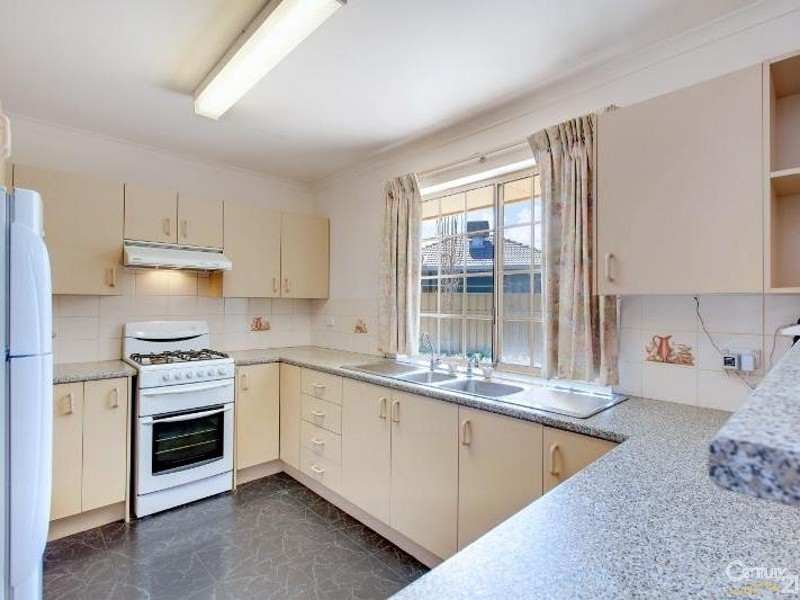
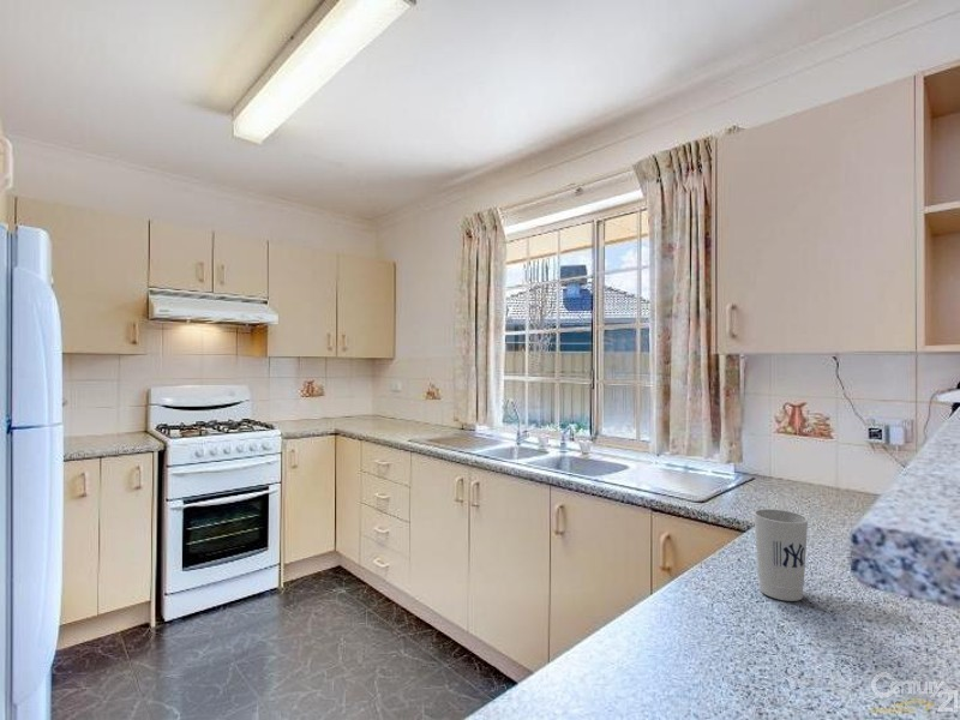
+ cup [752,508,809,602]
